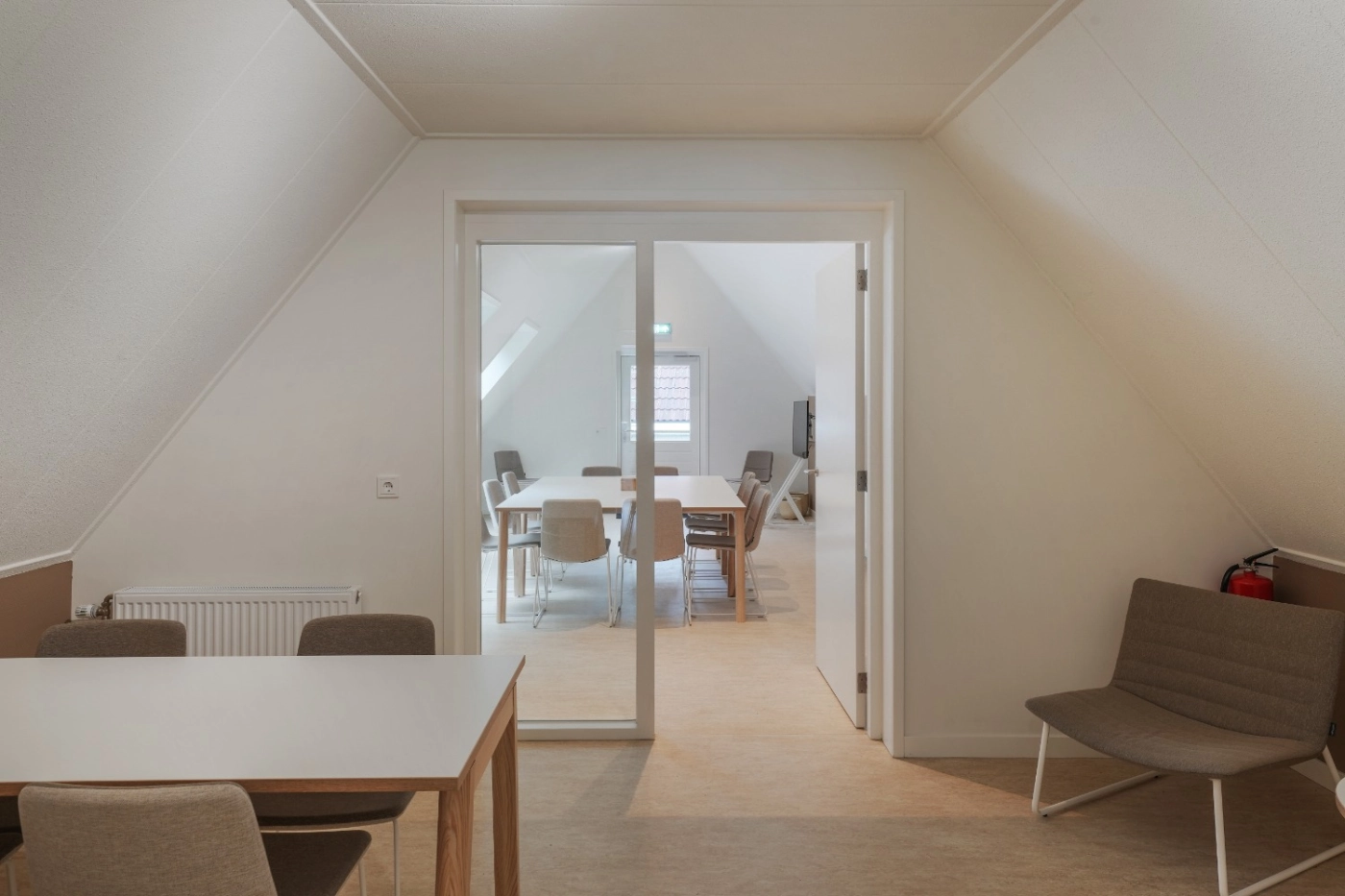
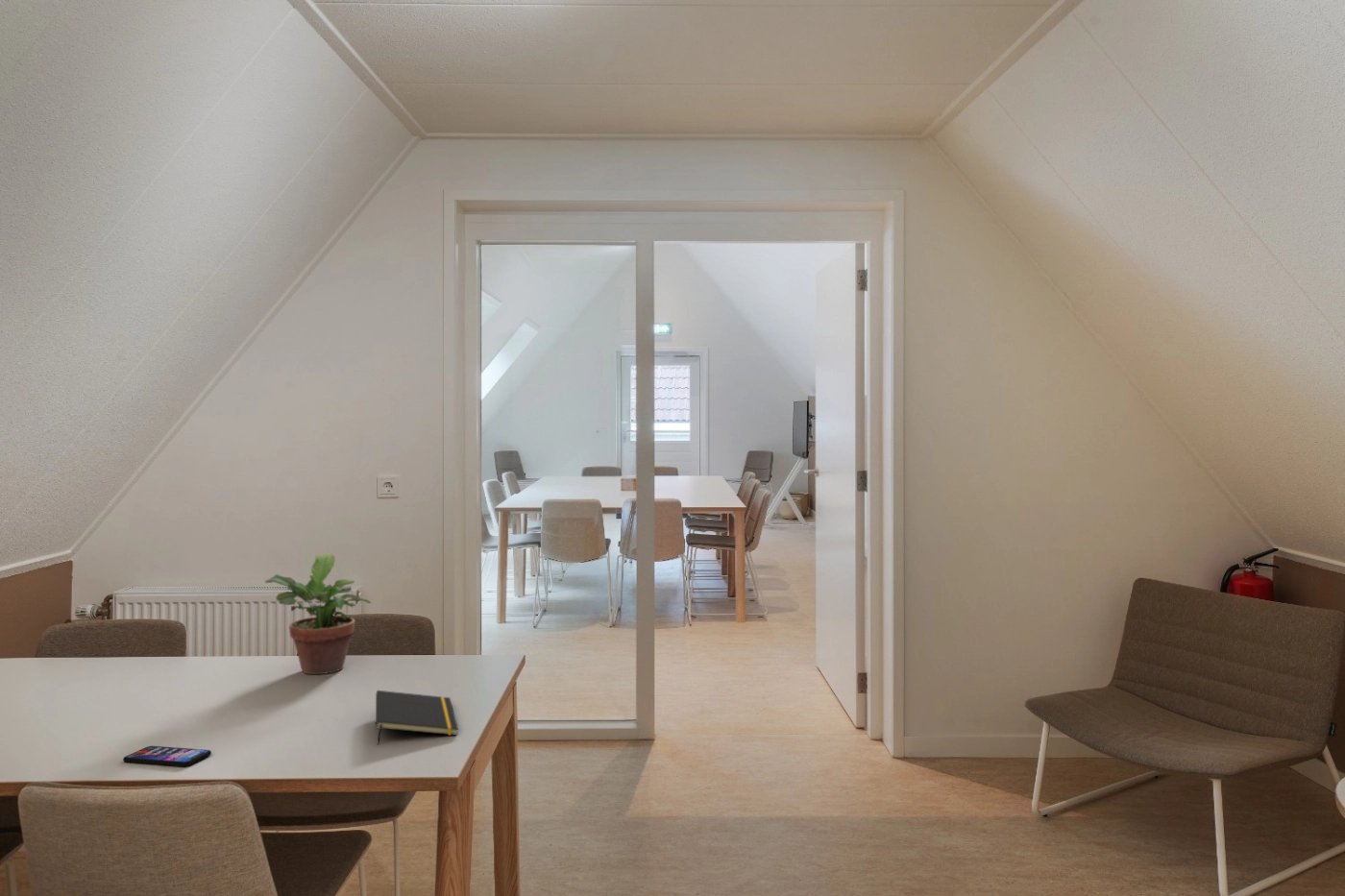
+ smartphone [122,745,212,767]
+ potted plant [264,553,372,675]
+ notepad [375,690,459,745]
